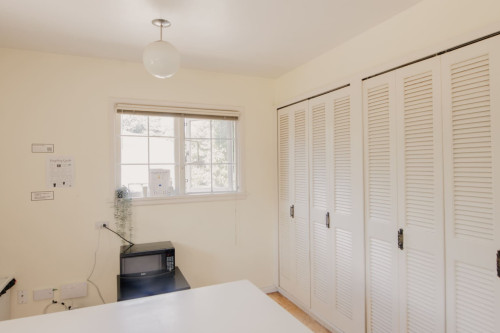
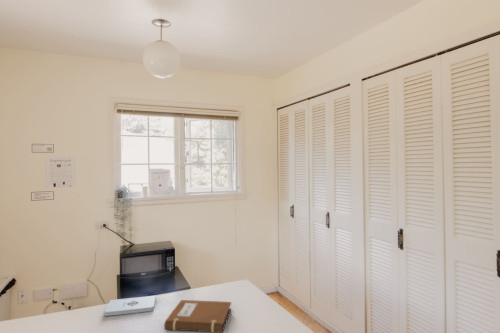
+ notepad [104,295,157,317]
+ notebook [162,299,232,333]
